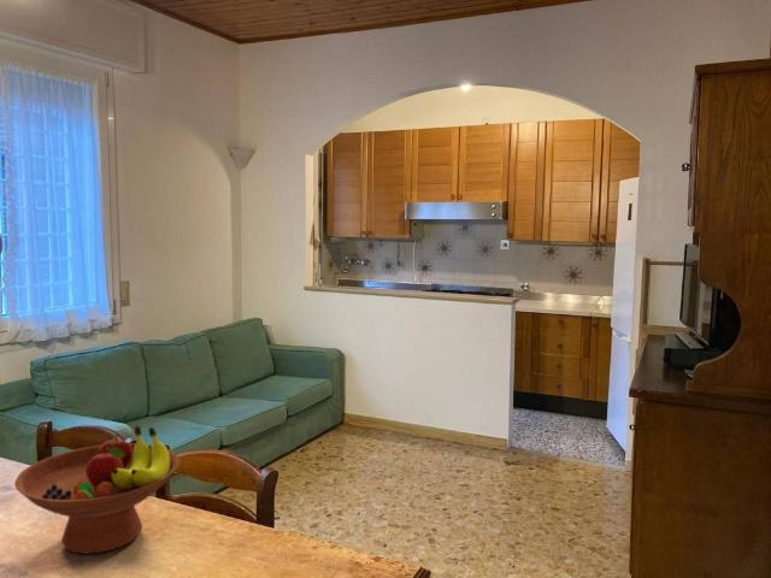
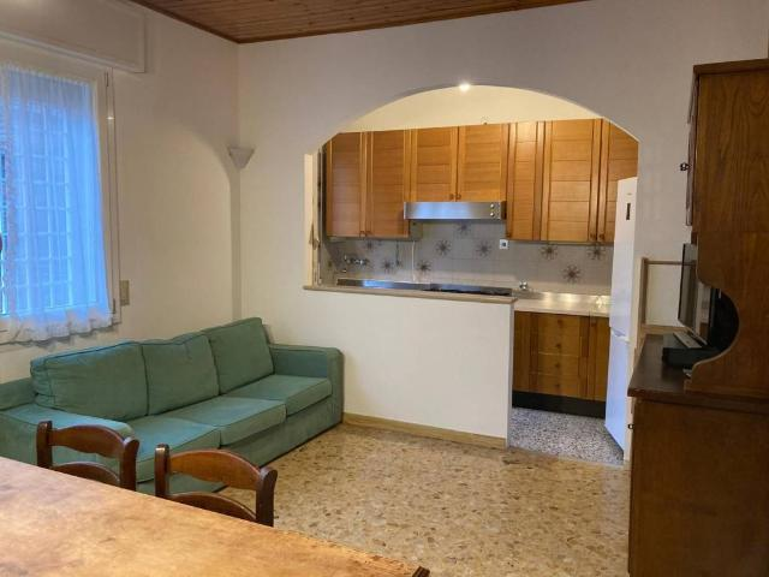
- fruit bowl [13,425,179,555]
